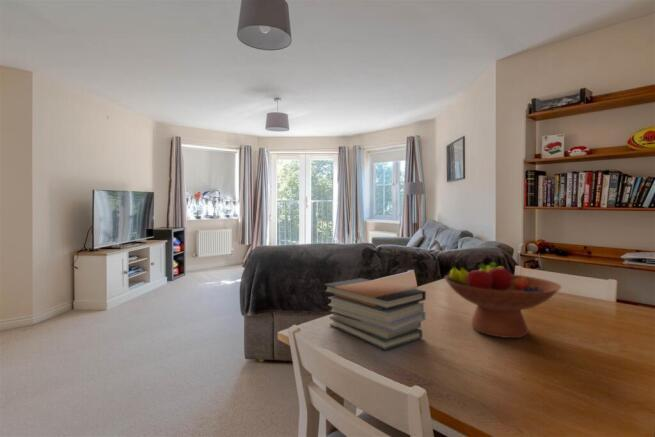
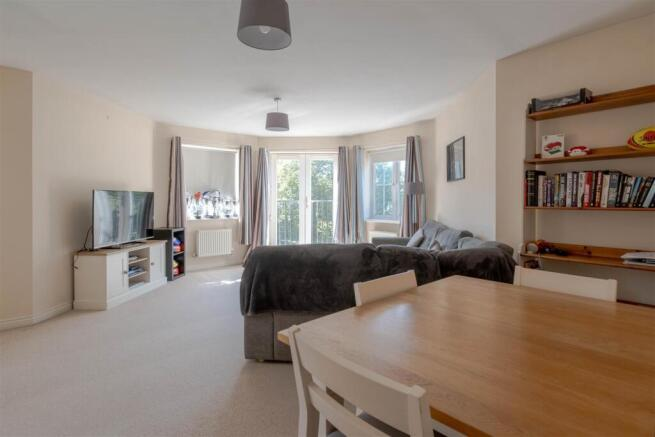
- book stack [323,277,427,351]
- fruit bowl [443,260,562,339]
